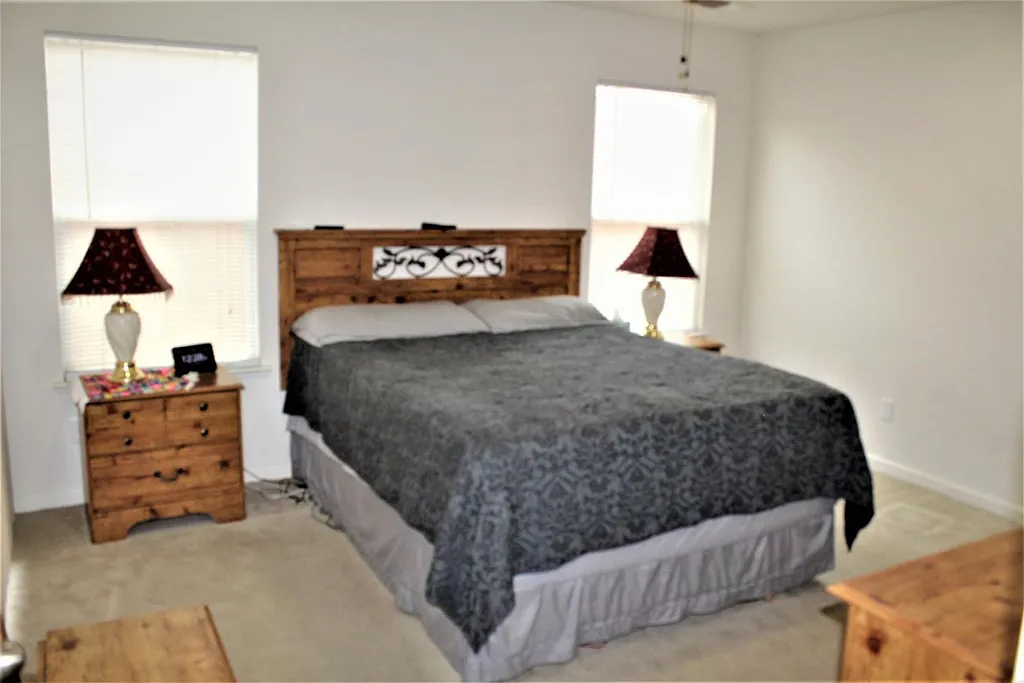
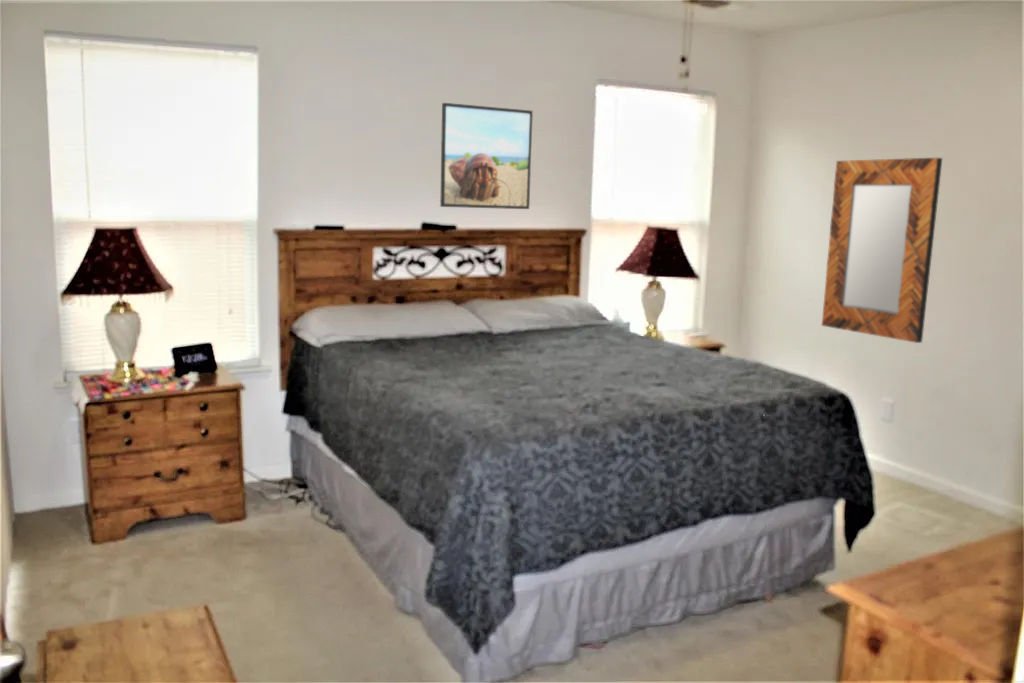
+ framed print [439,102,534,210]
+ home mirror [821,157,943,344]
